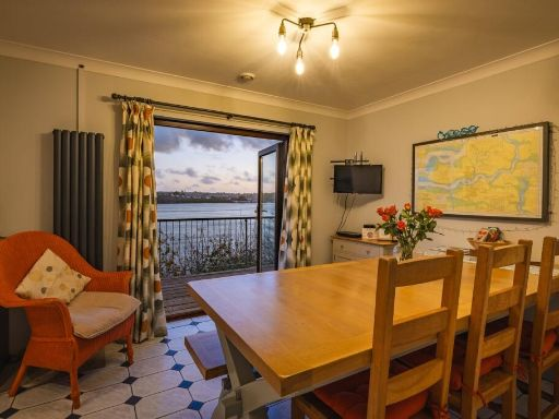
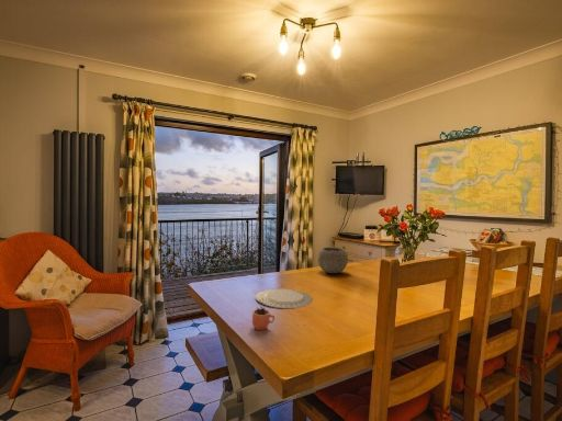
+ cocoa [251,299,276,331]
+ chinaware [255,288,314,309]
+ bowl [317,247,349,274]
